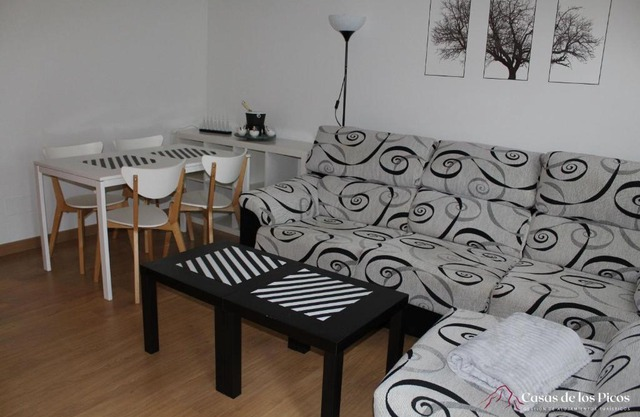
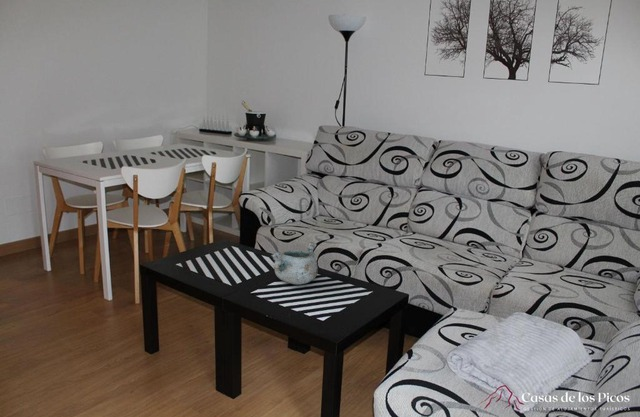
+ bowl [270,241,319,285]
